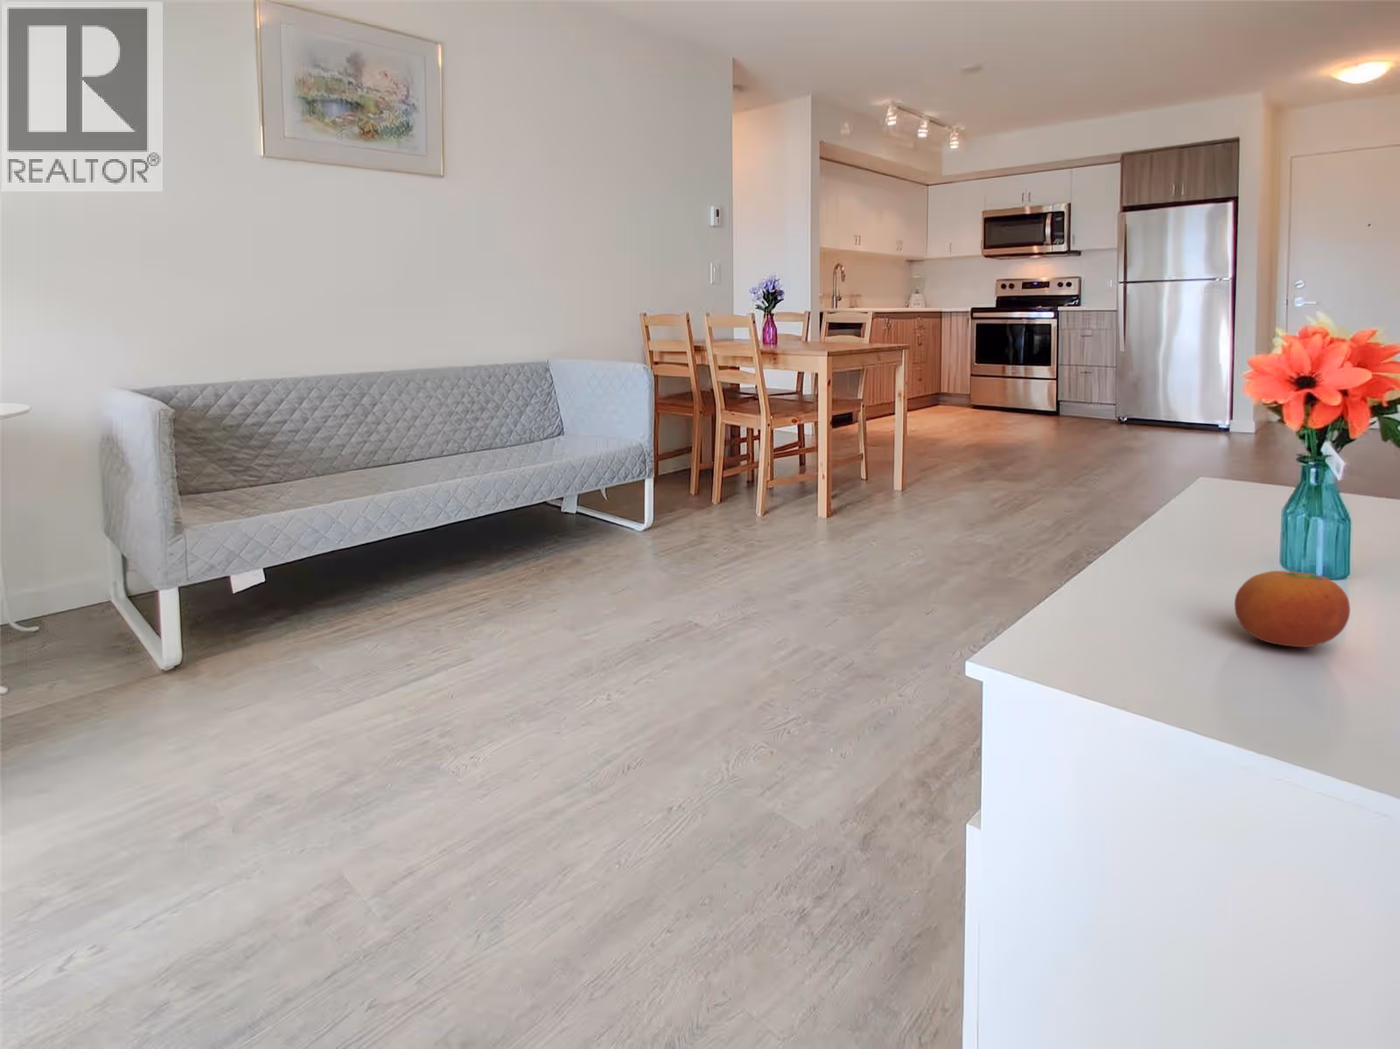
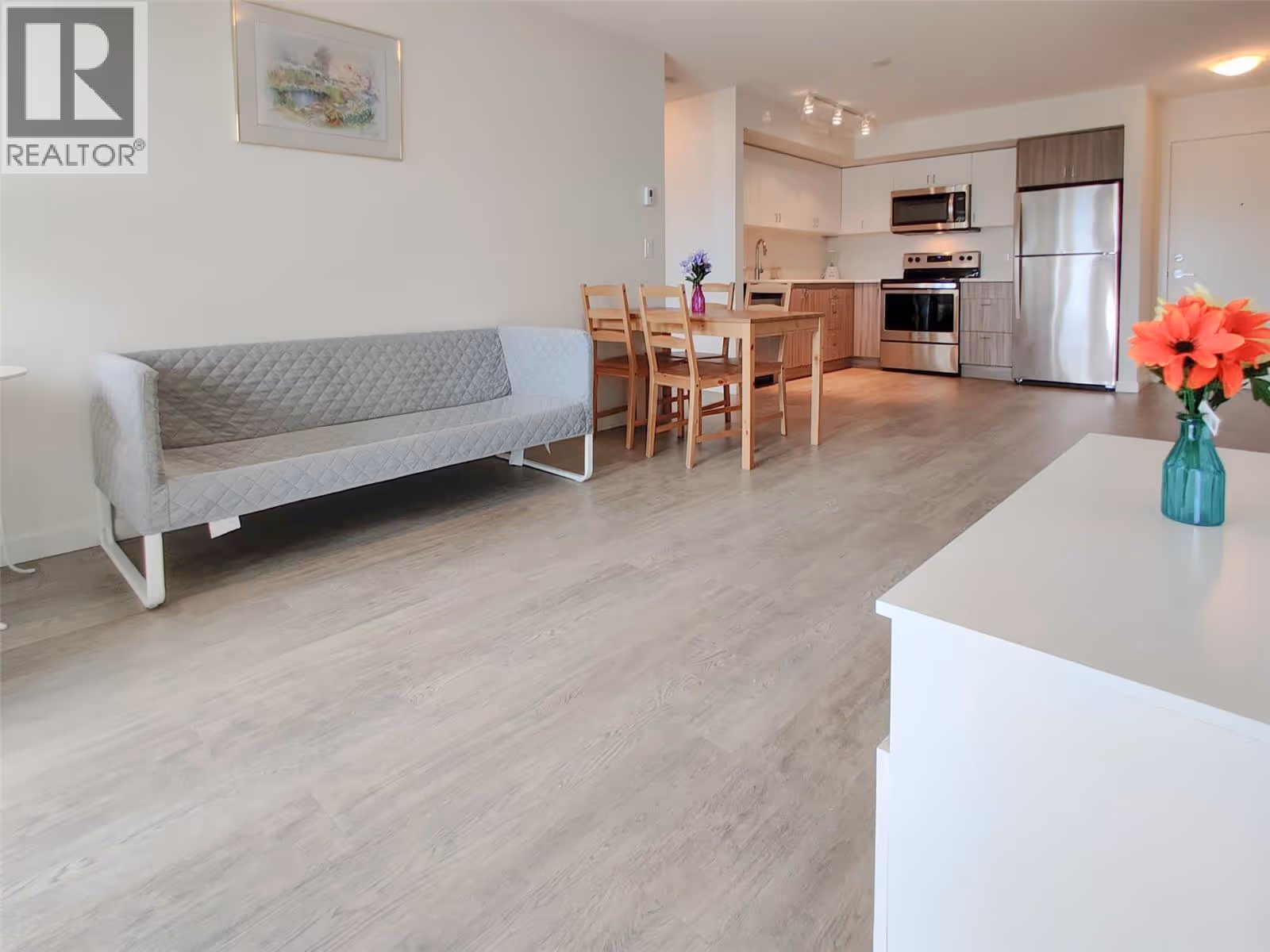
- fruit [1234,570,1351,648]
